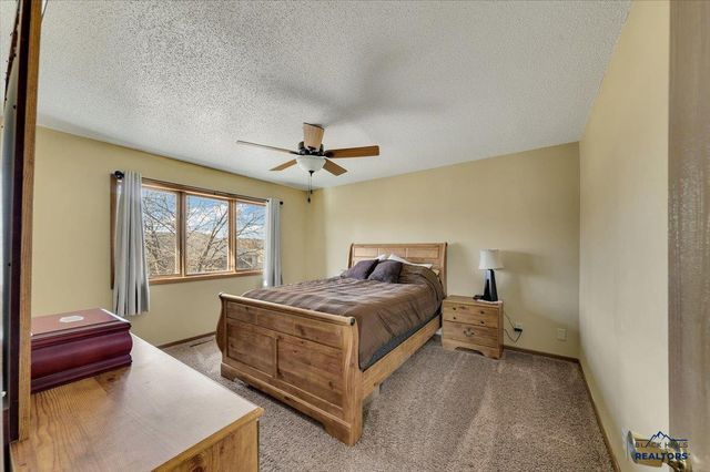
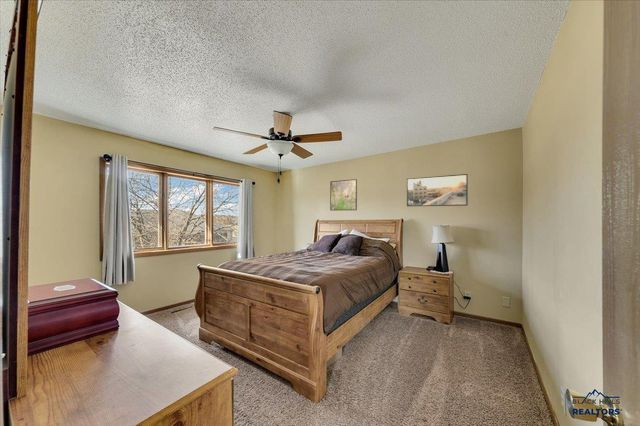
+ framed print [329,178,358,211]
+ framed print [406,173,469,207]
